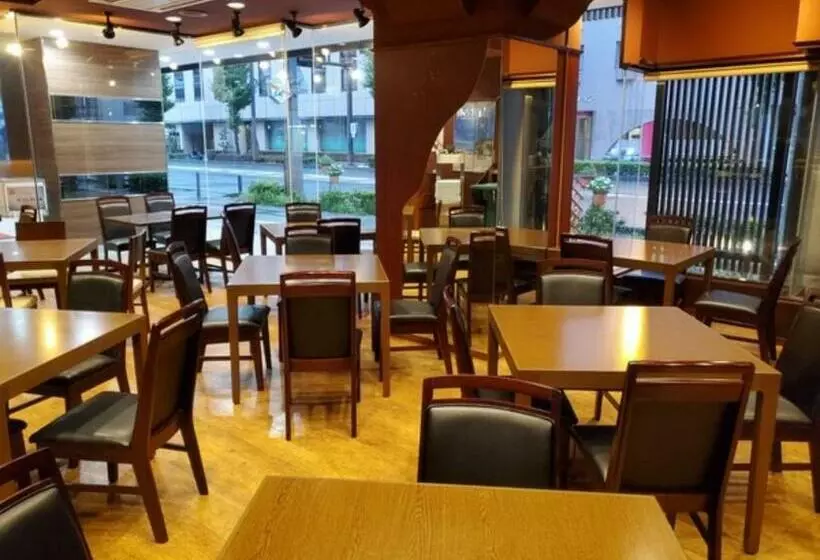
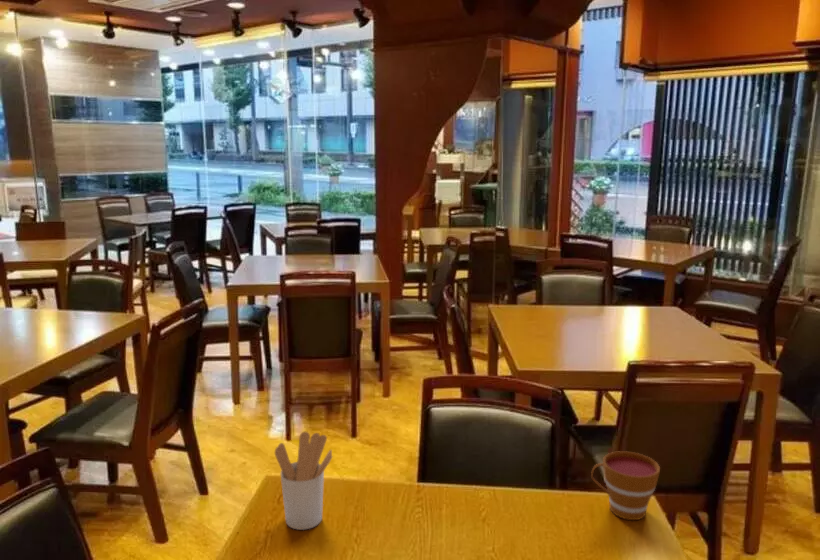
+ utensil holder [274,431,333,531]
+ cup [590,450,661,521]
